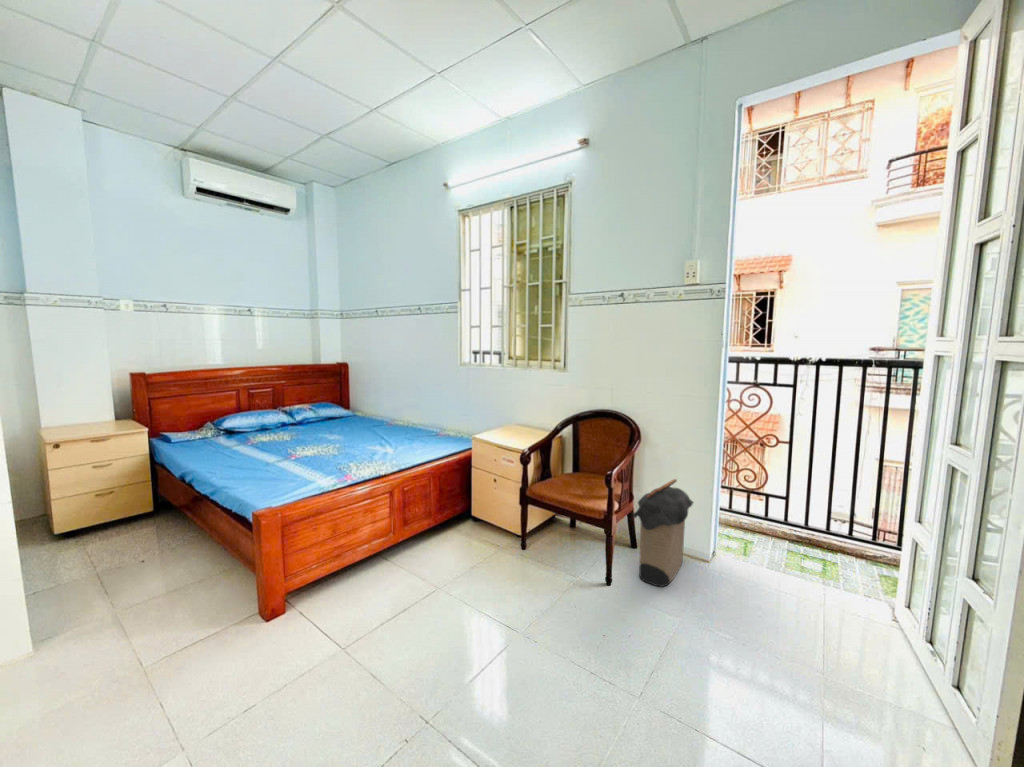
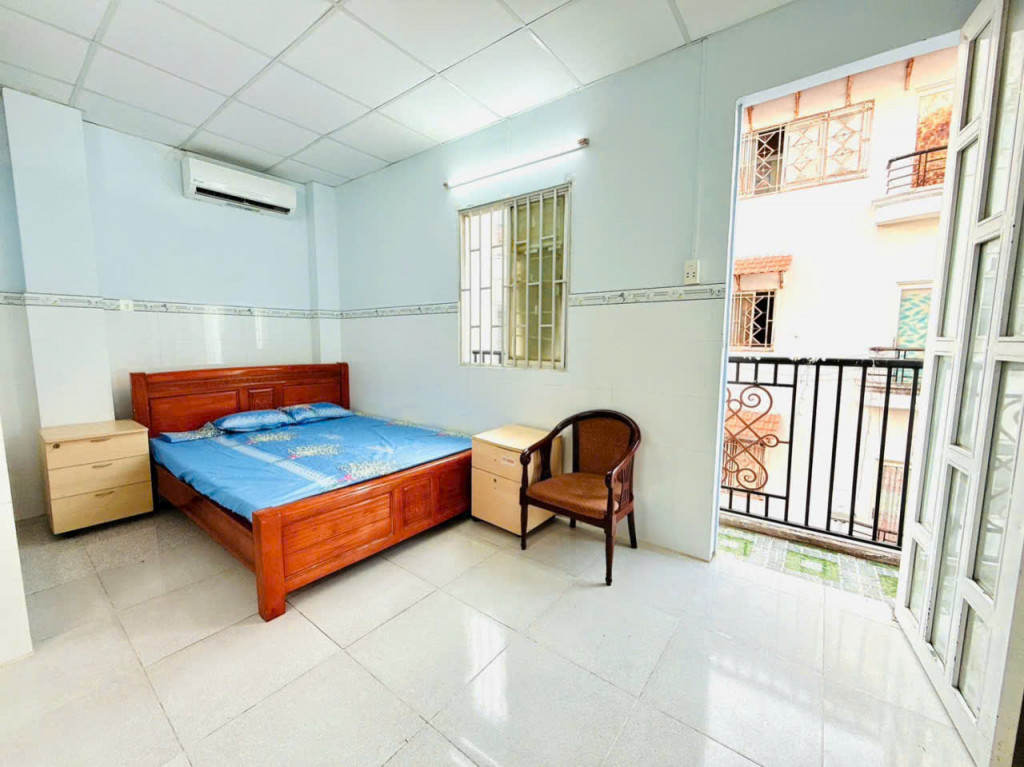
- laundry hamper [632,478,695,588]
